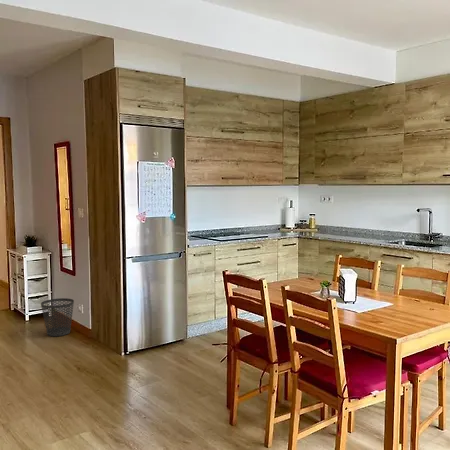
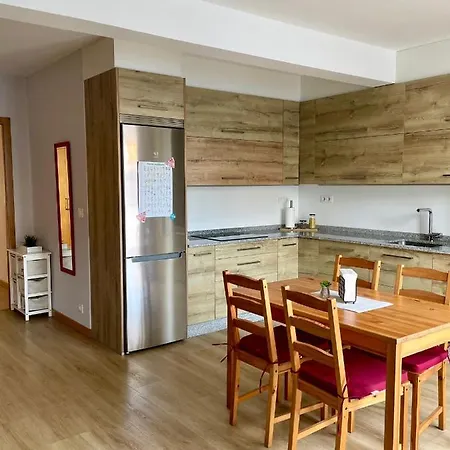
- wastebasket [40,297,75,337]
